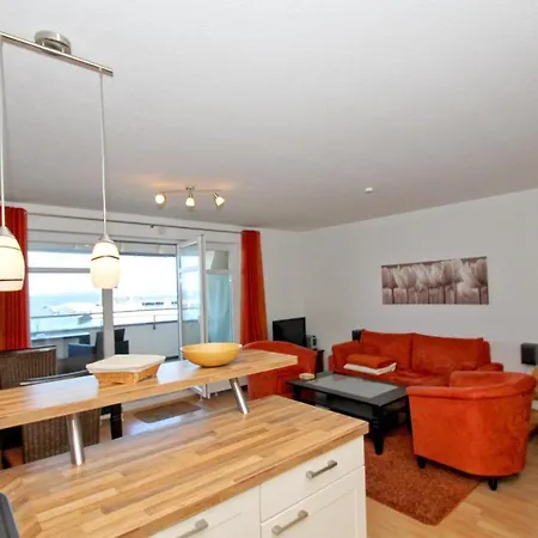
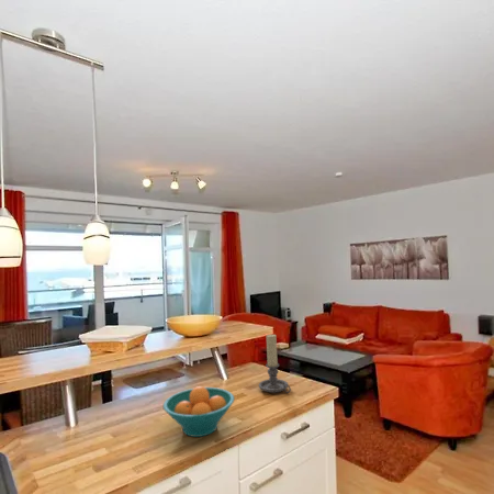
+ fruit bowl [162,385,235,438]
+ candle holder [258,334,292,394]
